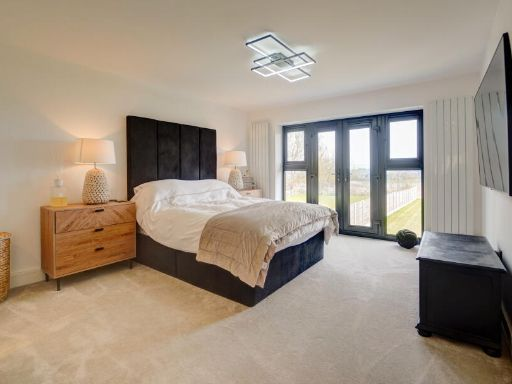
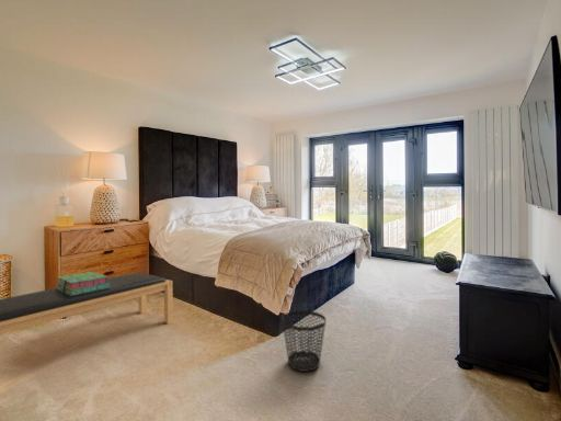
+ wastebasket [280,309,328,373]
+ stack of books [55,271,111,296]
+ bench [0,272,174,335]
